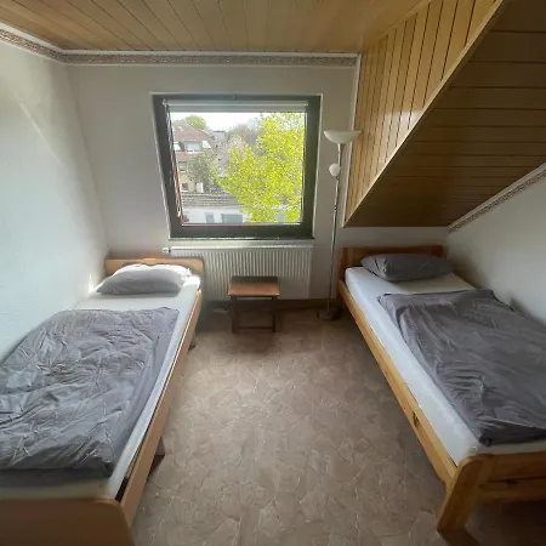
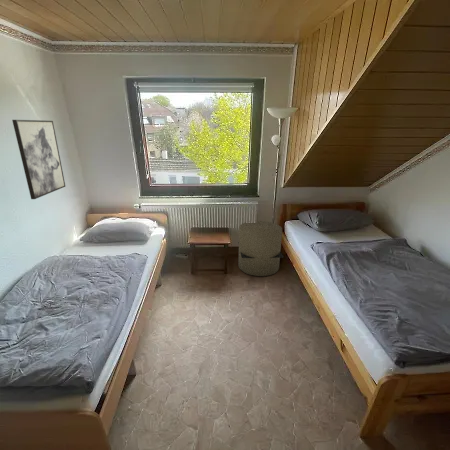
+ wall art [11,119,66,200]
+ trash can [237,220,285,277]
